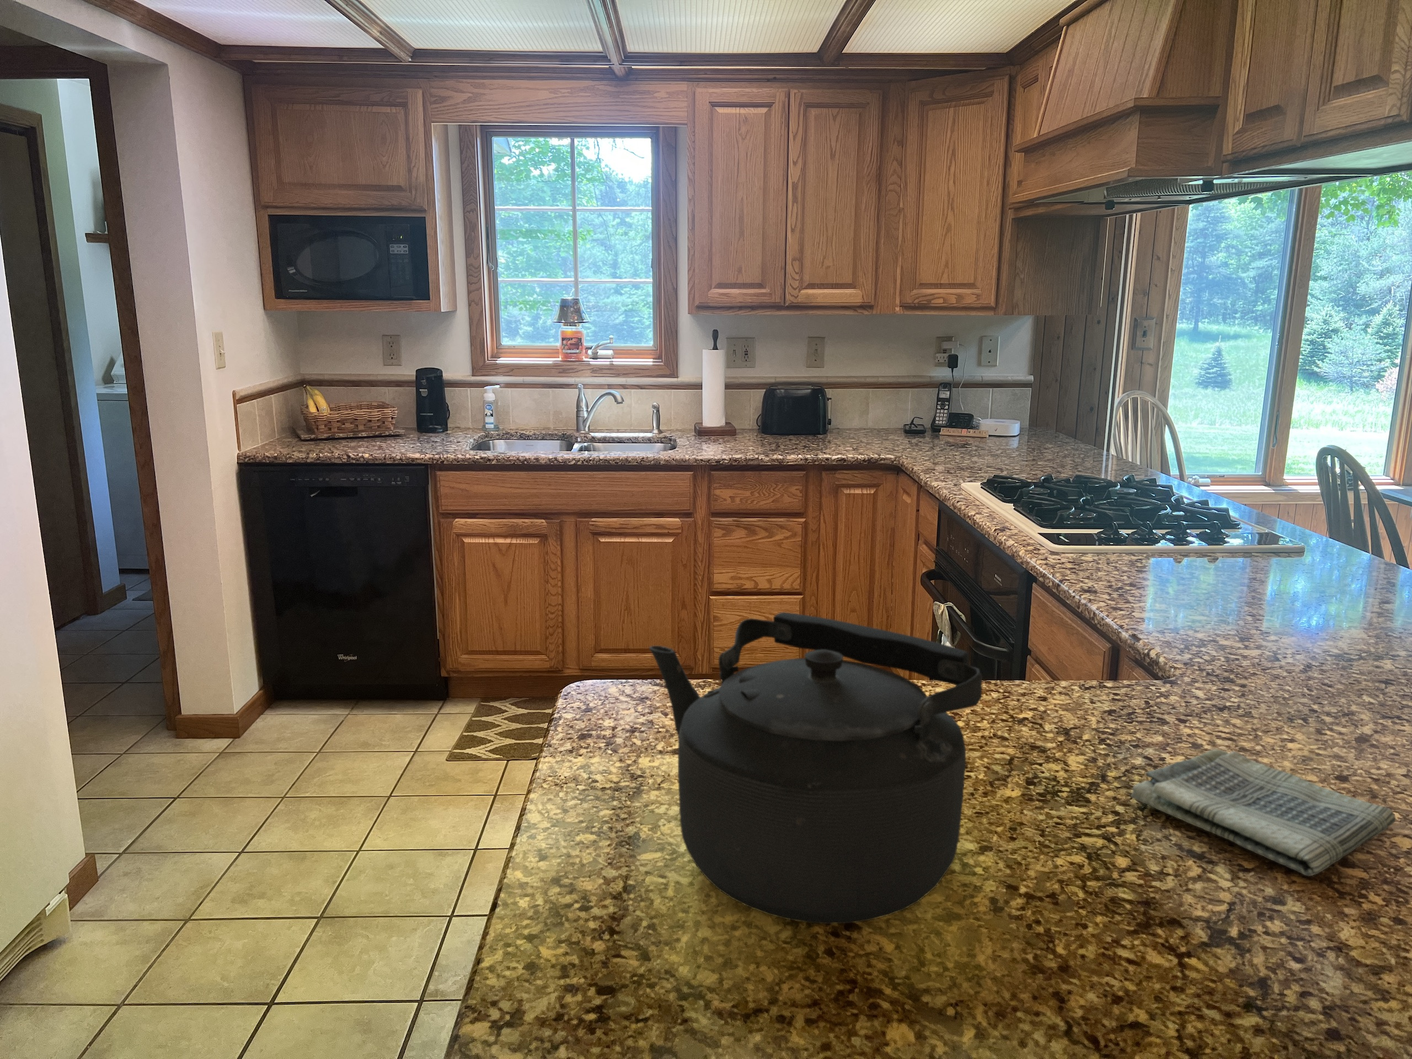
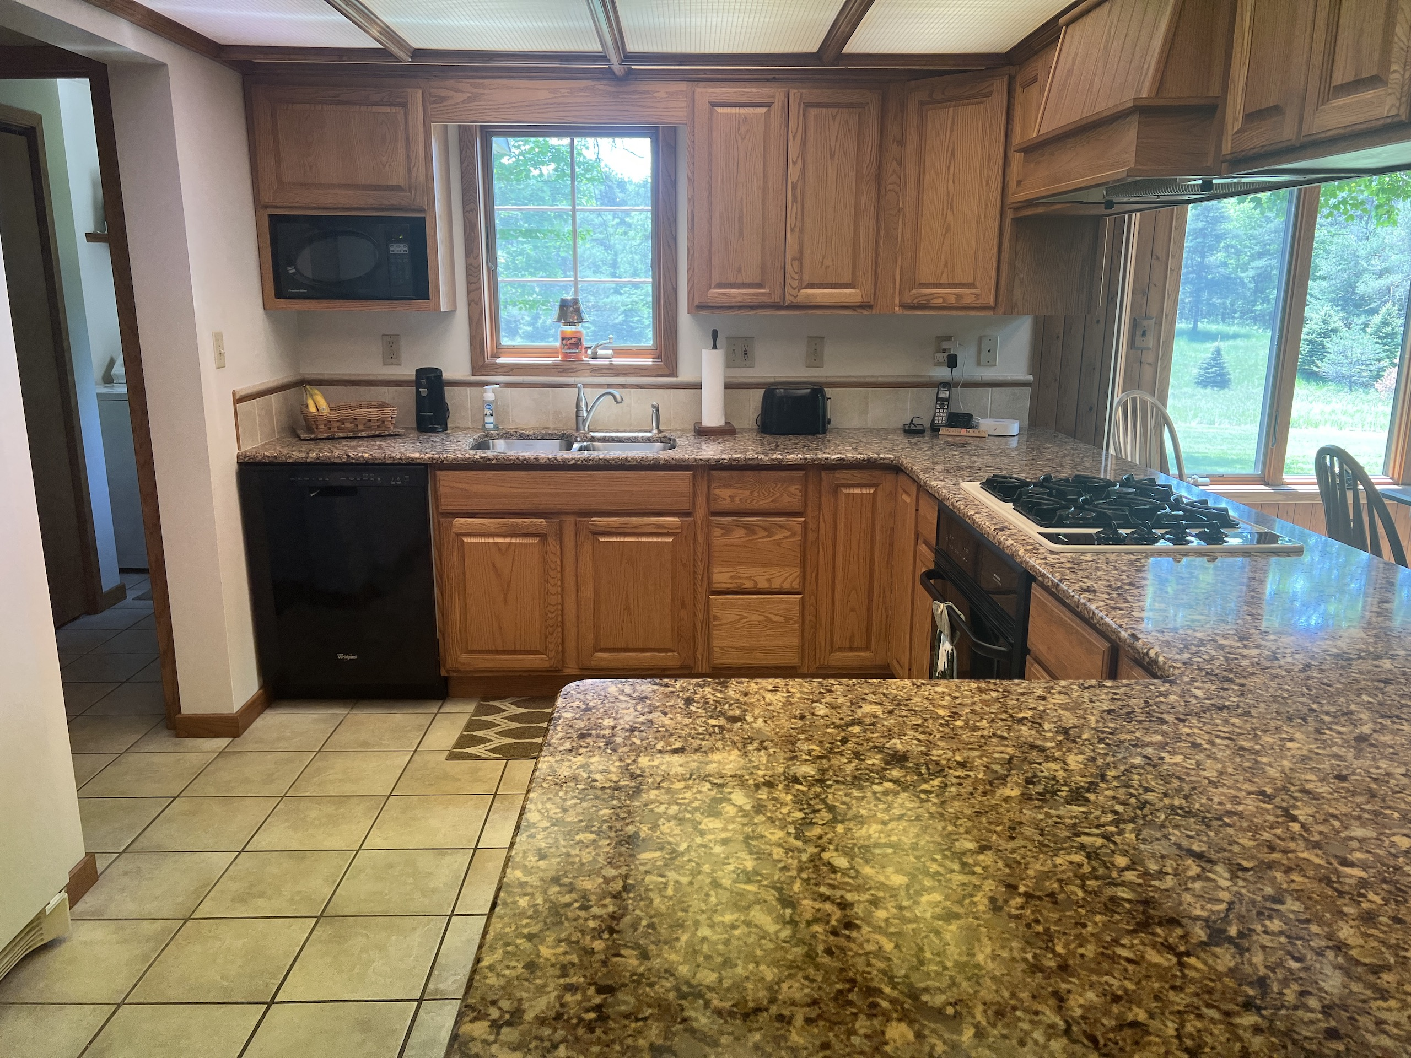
- dish towel [1130,749,1396,877]
- kettle [648,612,983,924]
